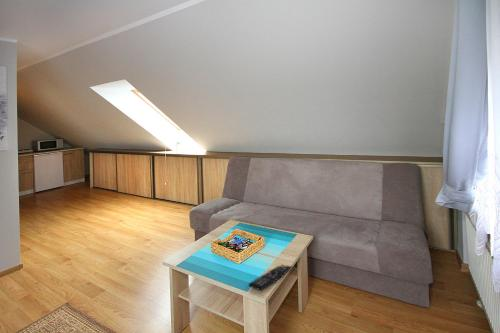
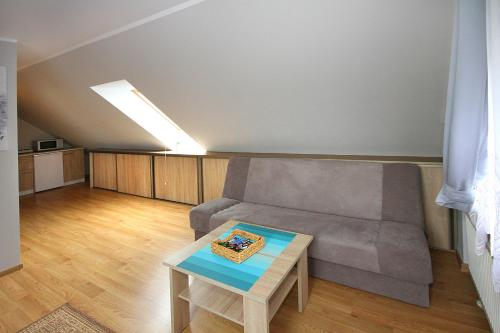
- remote control [248,263,293,292]
